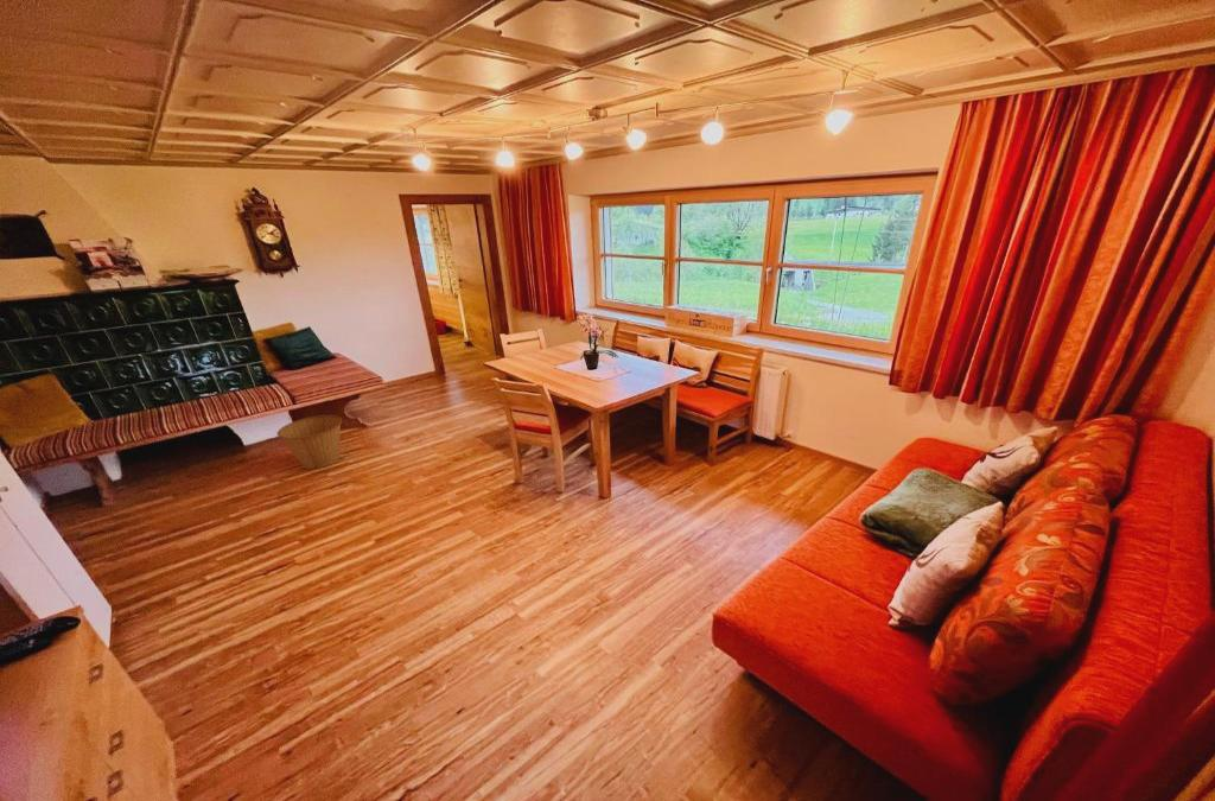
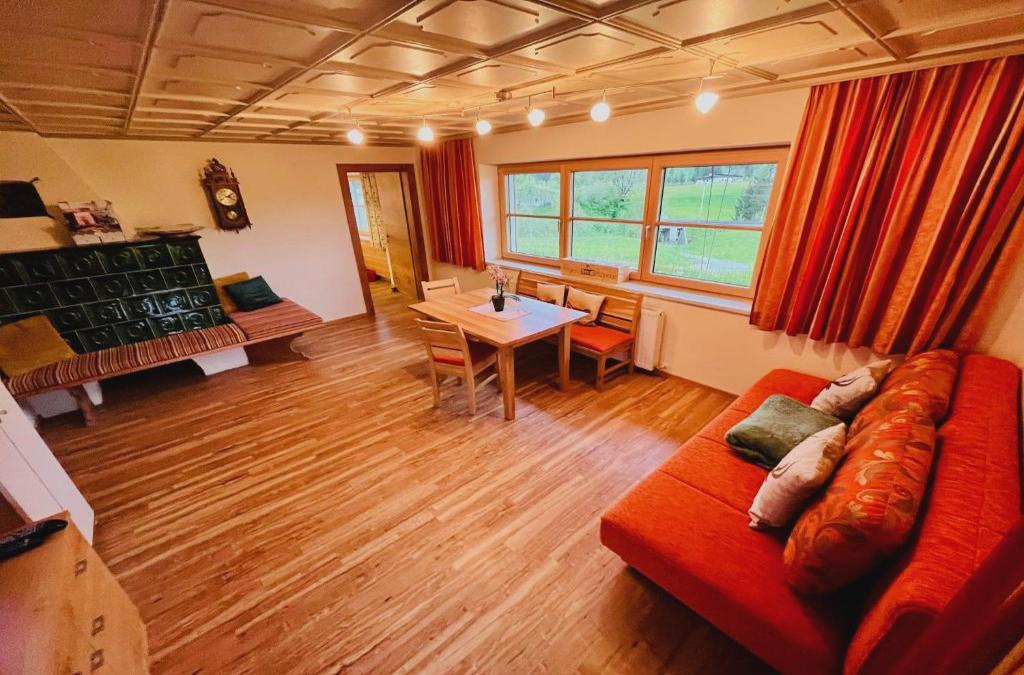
- basket [276,414,343,470]
